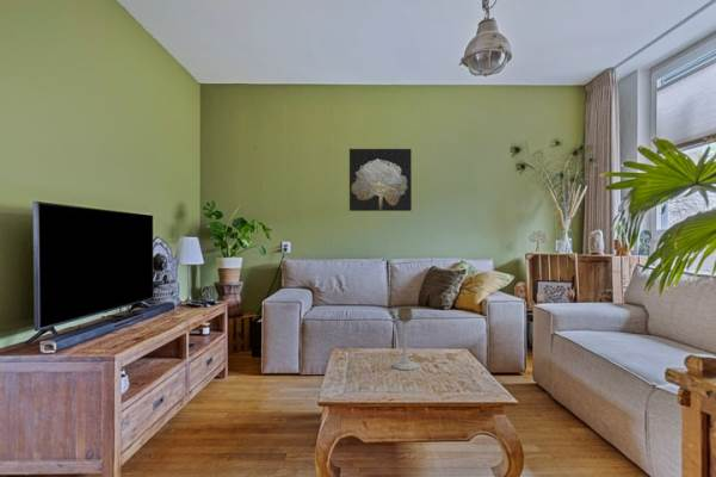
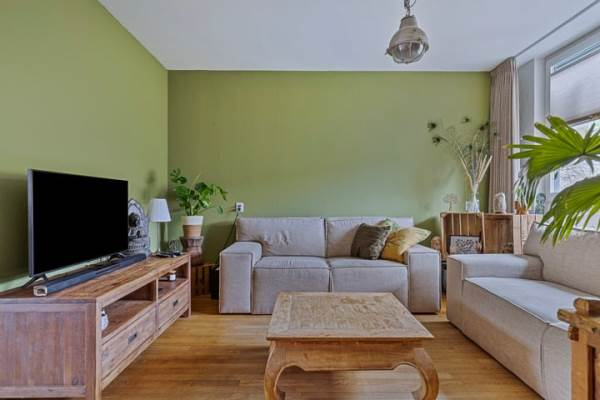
- candle holder [391,306,418,371]
- wall art [348,148,413,212]
